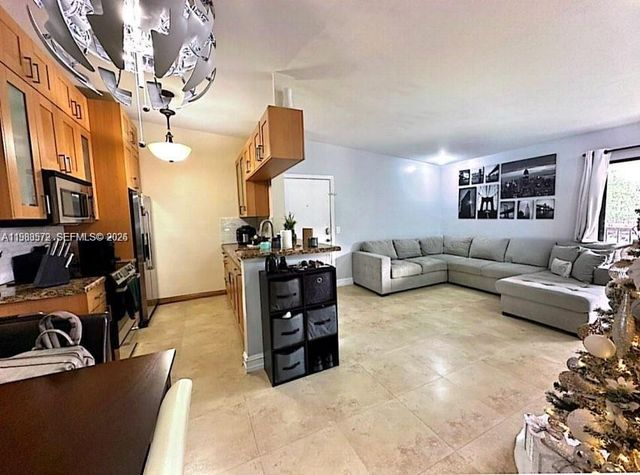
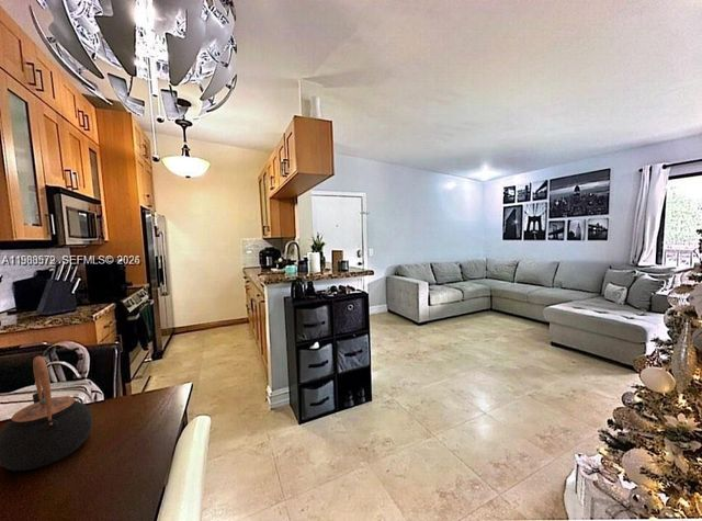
+ teapot [0,355,93,472]
